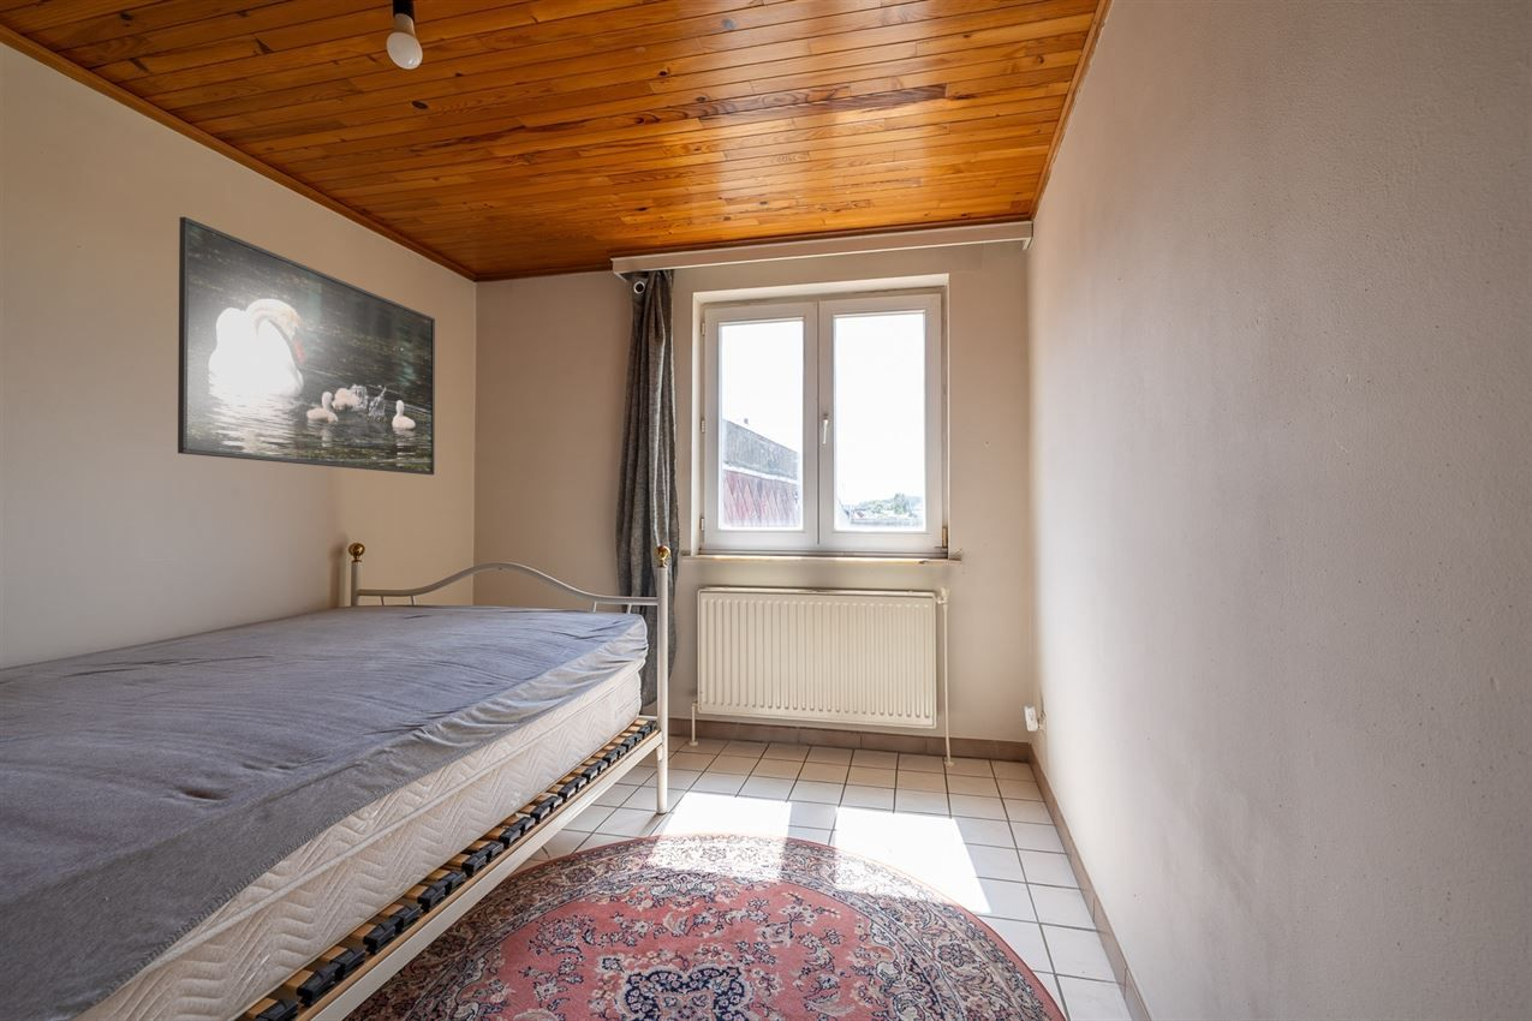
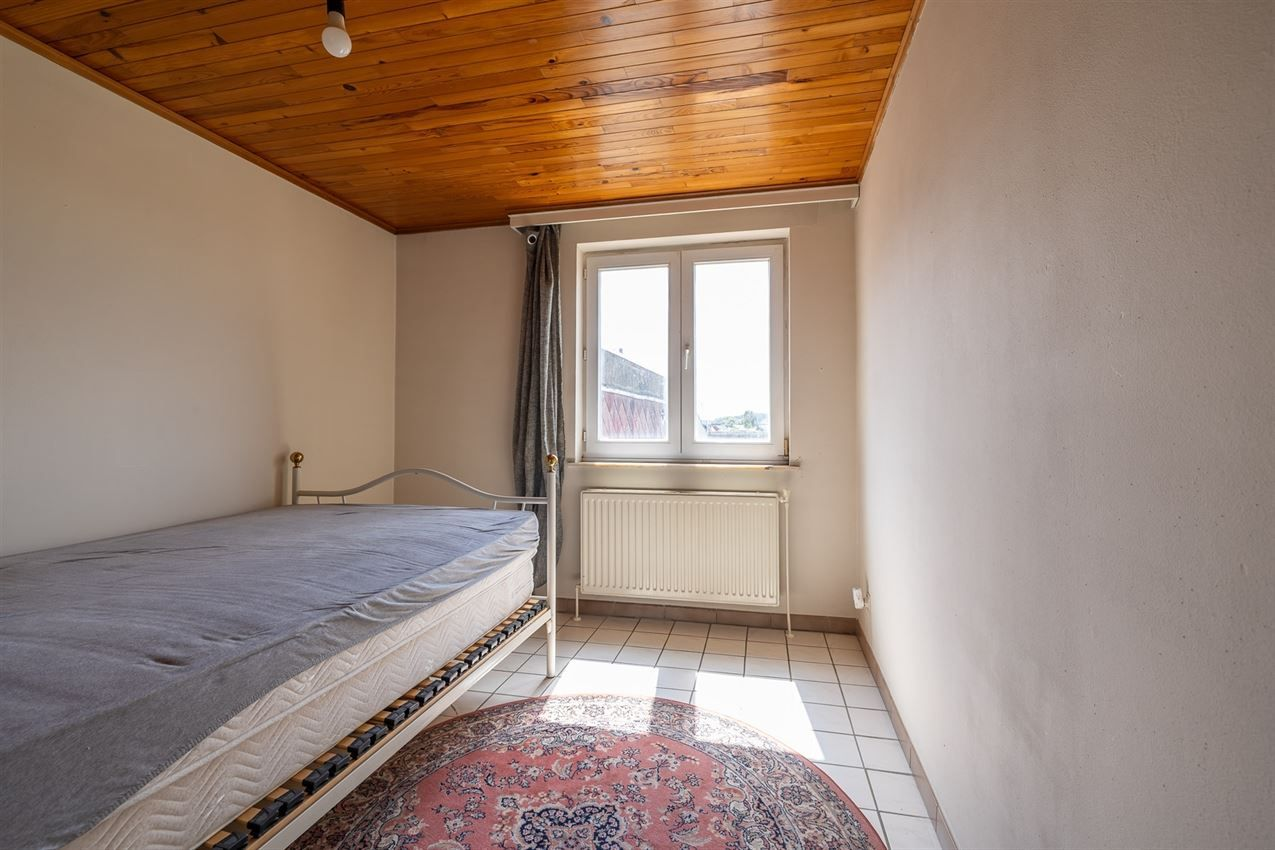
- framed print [177,216,436,476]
